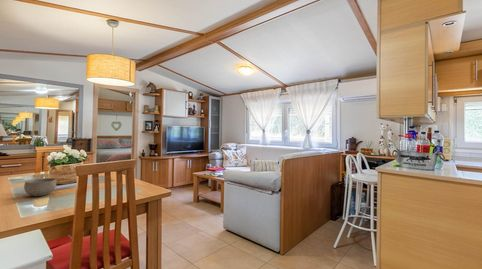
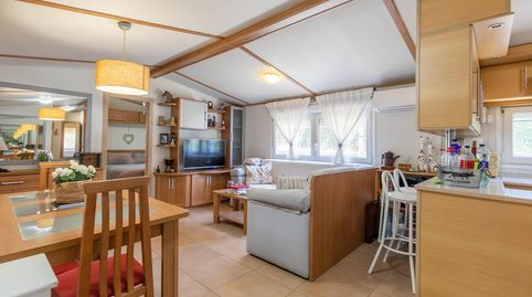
- bowl [23,177,57,197]
